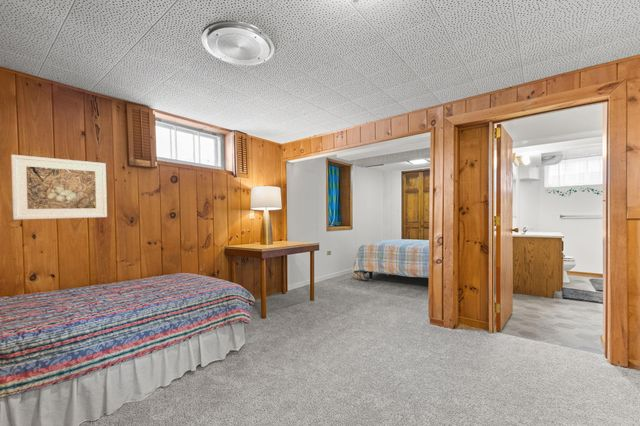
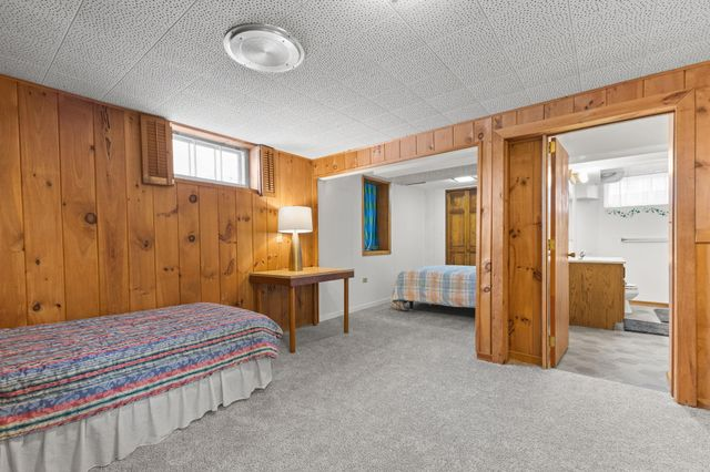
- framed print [10,154,108,221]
